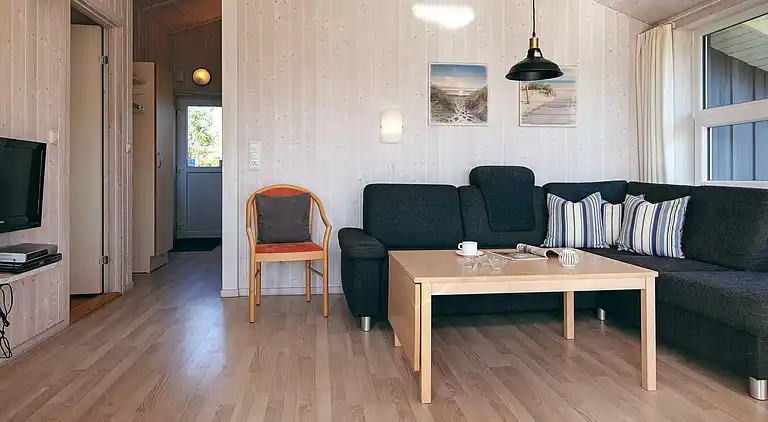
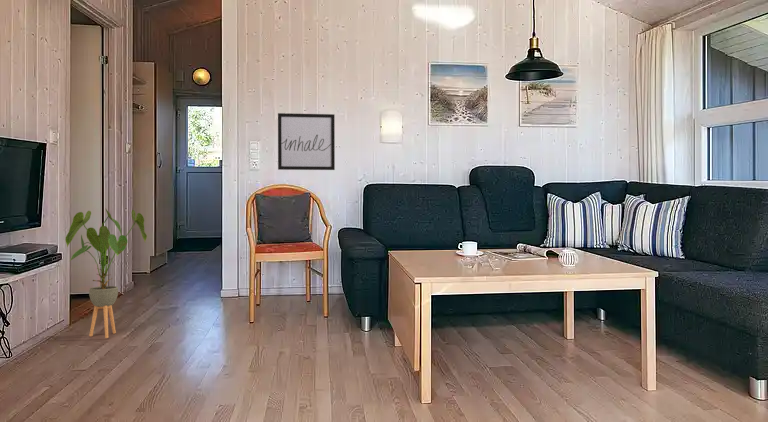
+ wall art [277,112,336,171]
+ house plant [64,208,148,339]
